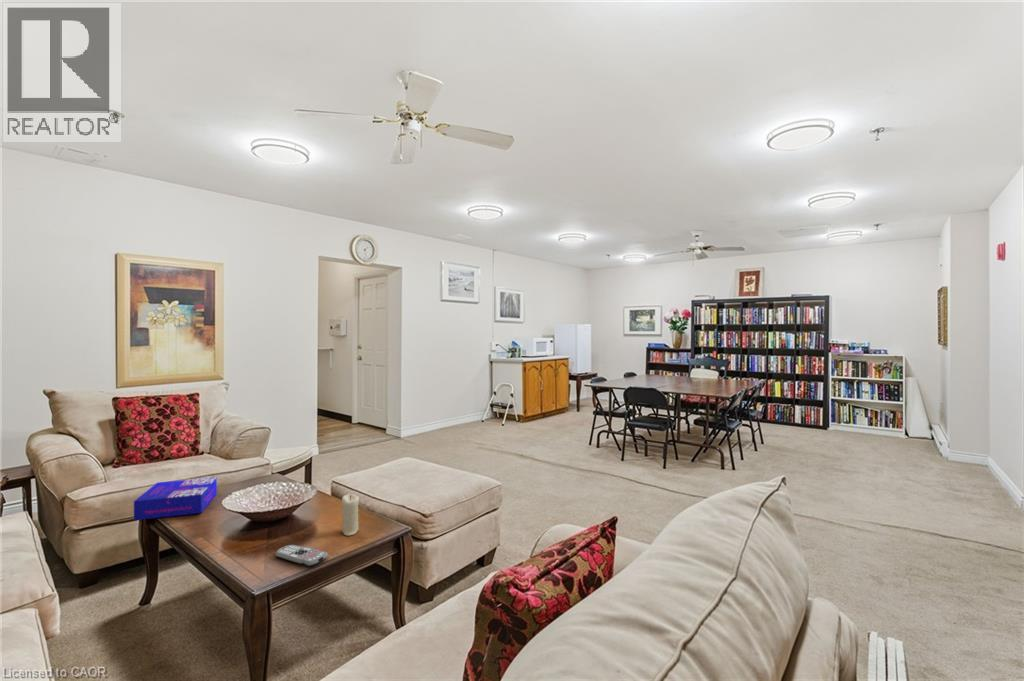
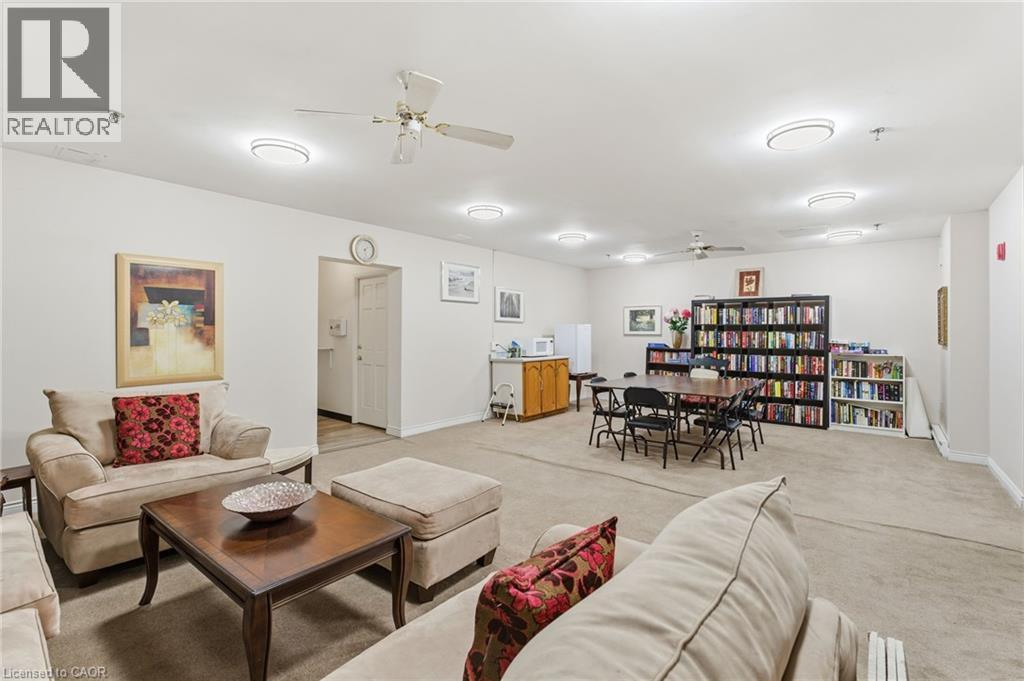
- remote control [275,544,329,568]
- candle [341,493,360,537]
- board game [133,476,218,521]
